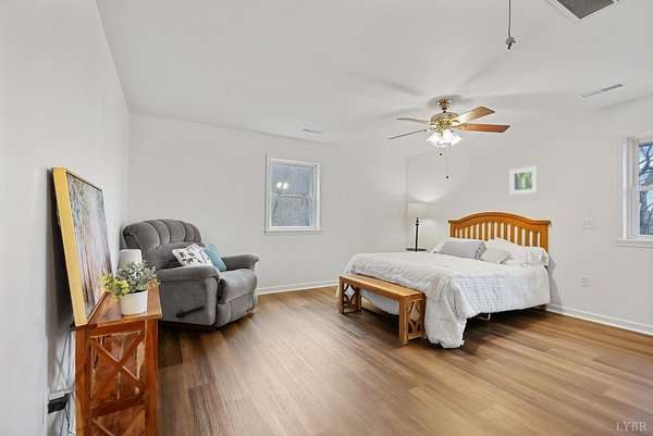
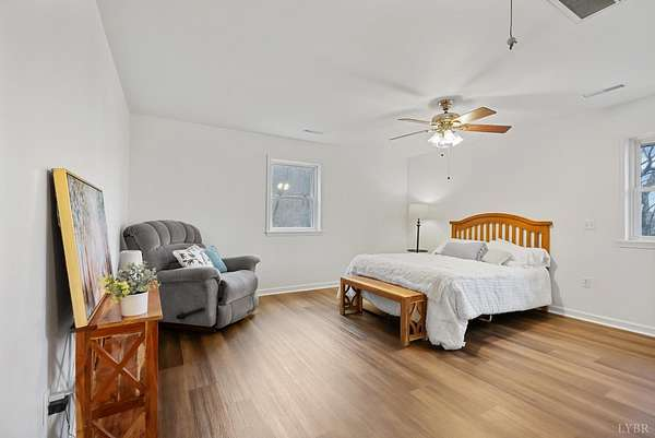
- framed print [509,165,539,196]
